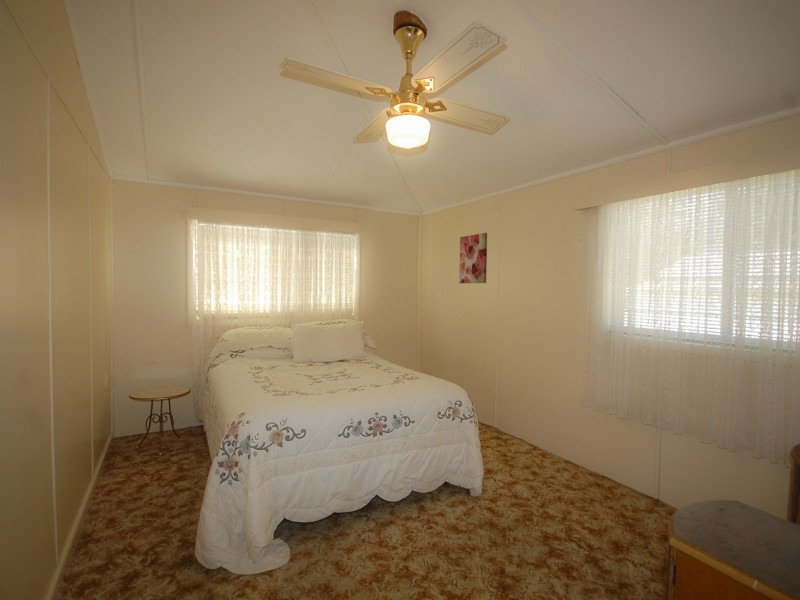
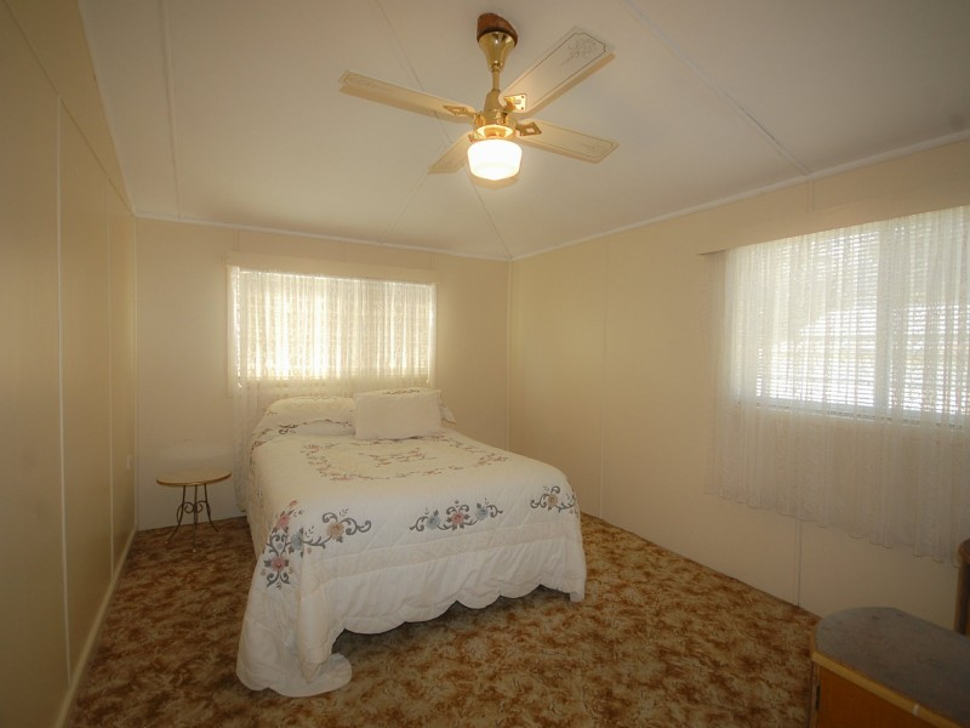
- wall art [458,232,488,284]
